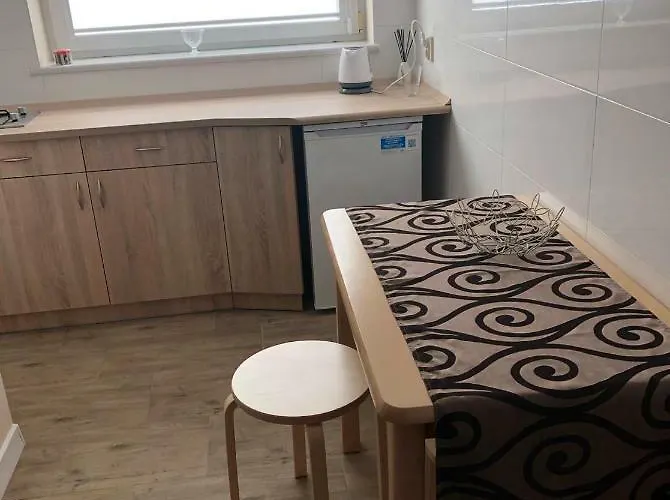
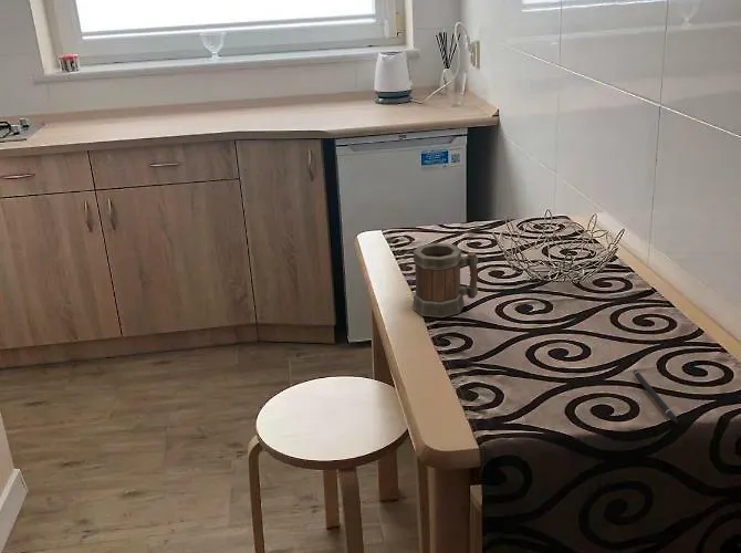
+ mug [411,242,479,319]
+ pen [632,369,679,425]
